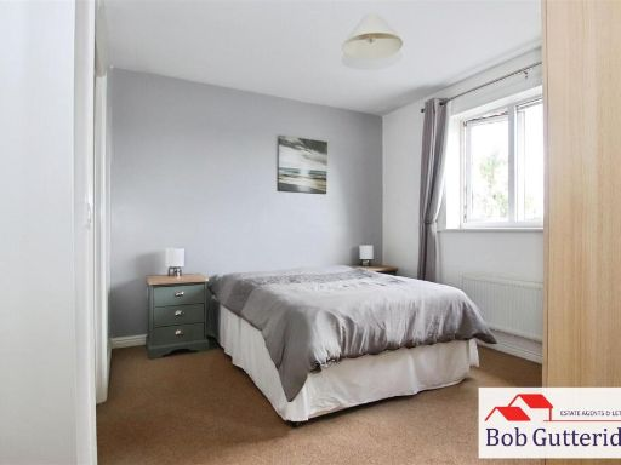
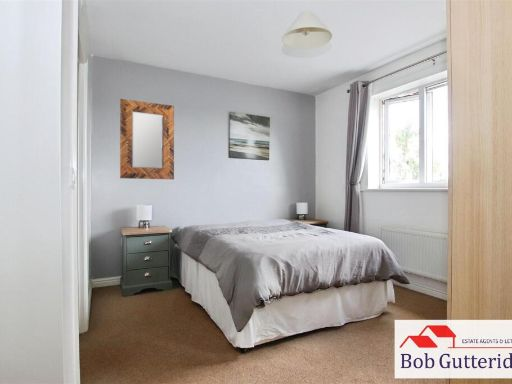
+ home mirror [119,98,175,180]
